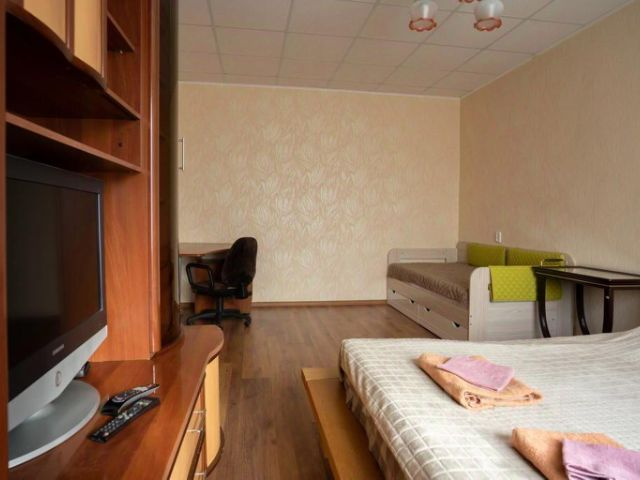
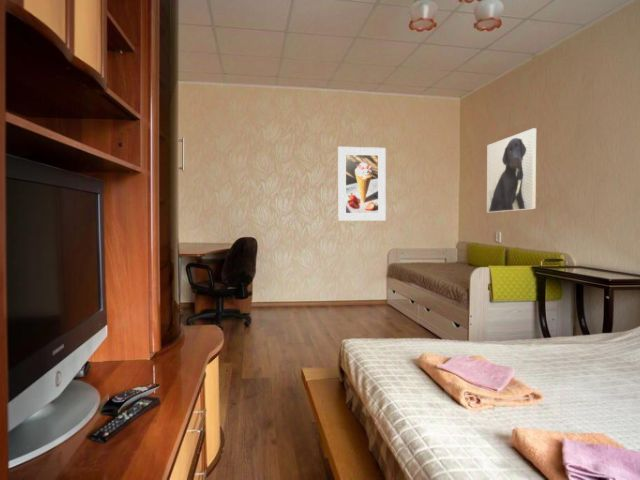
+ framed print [486,127,537,213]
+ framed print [337,146,387,222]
